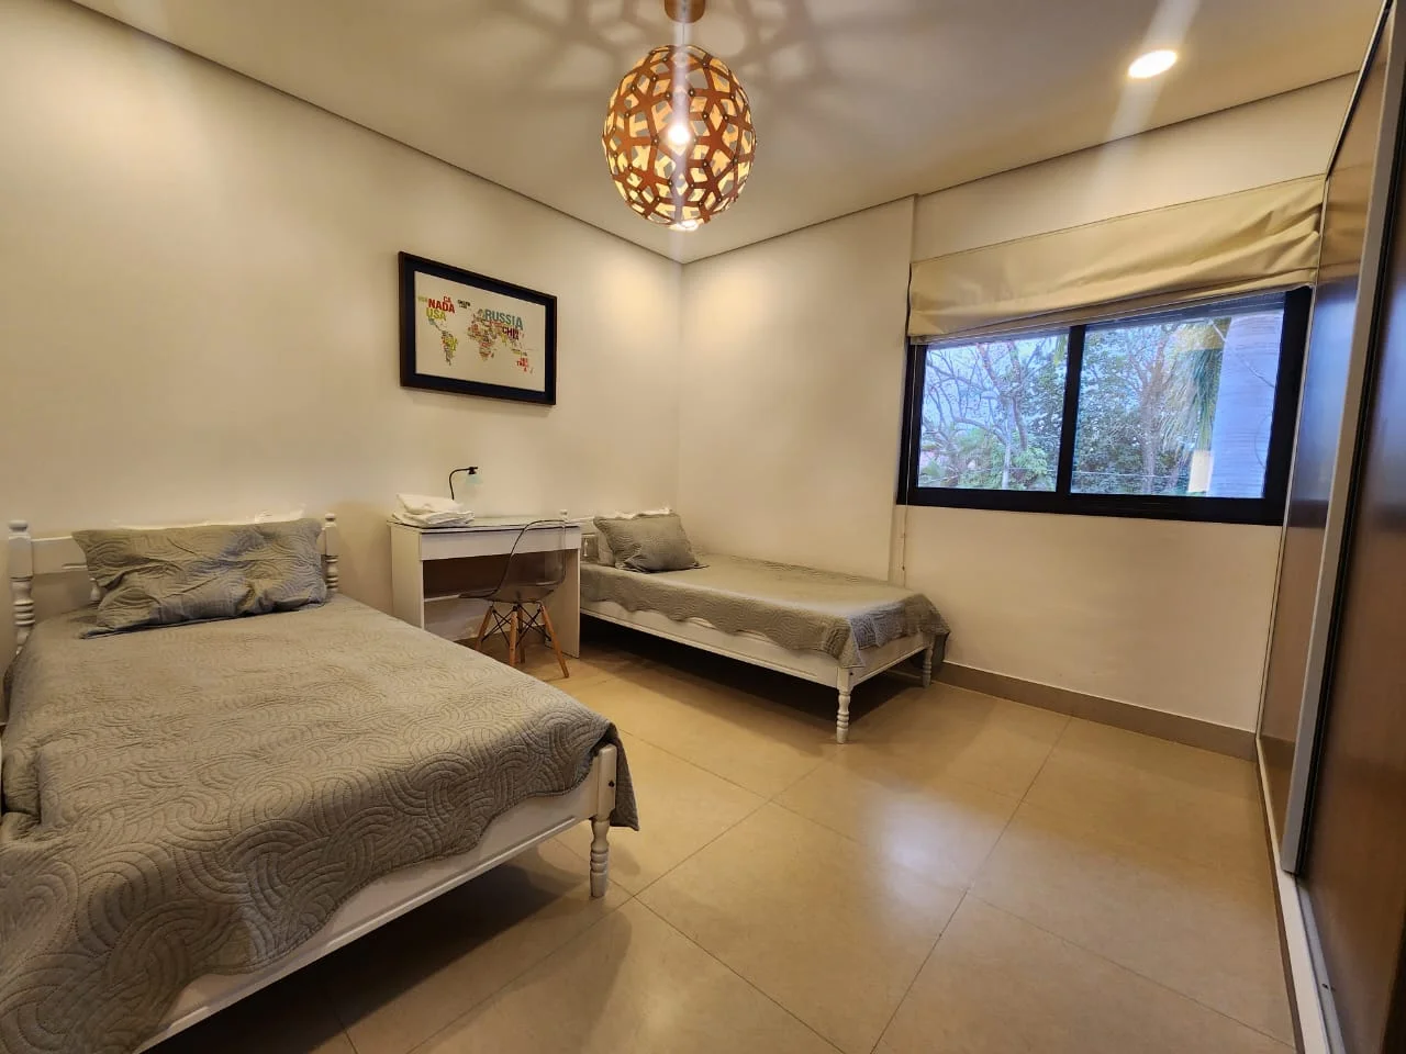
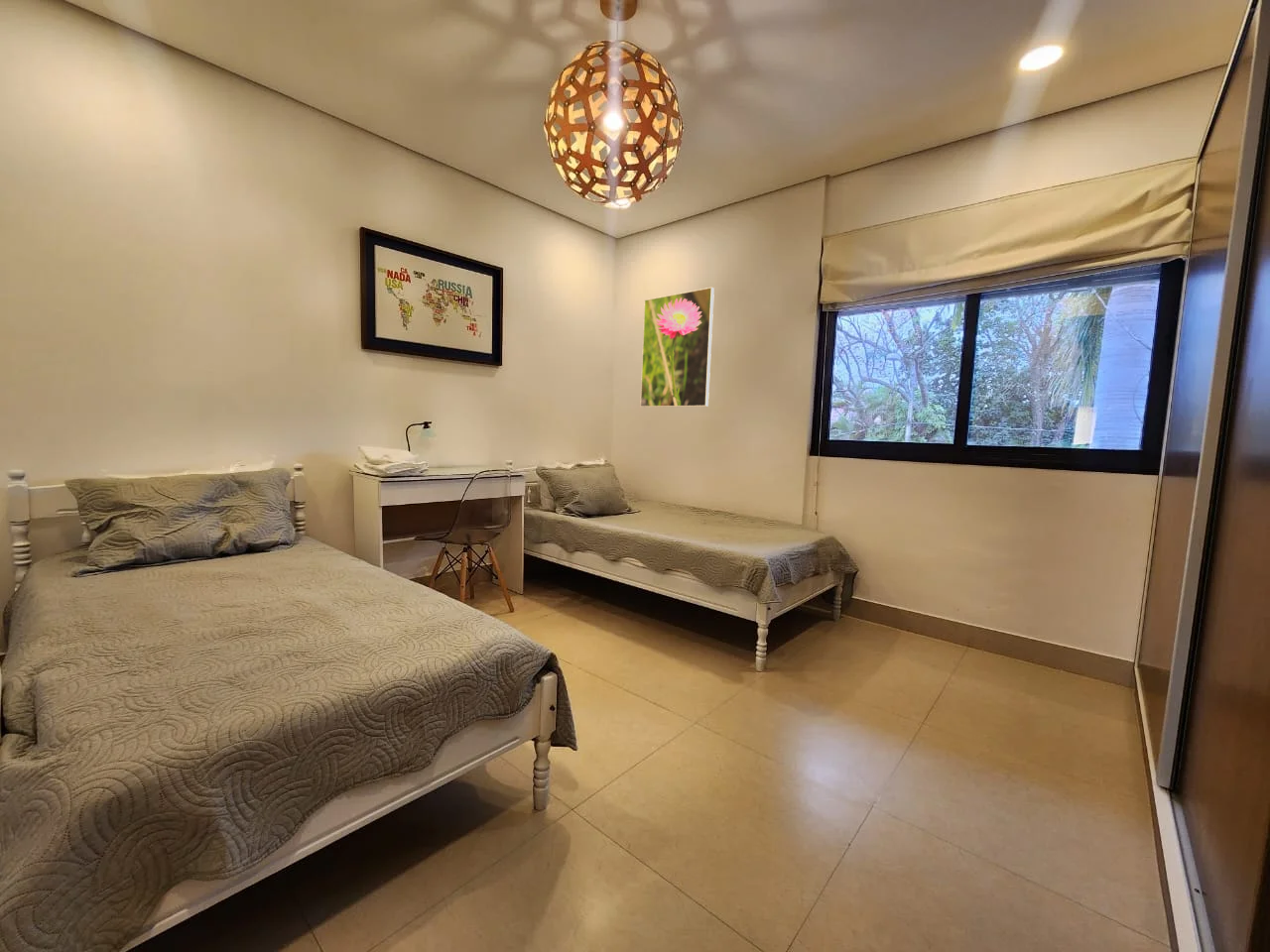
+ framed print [639,287,715,408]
